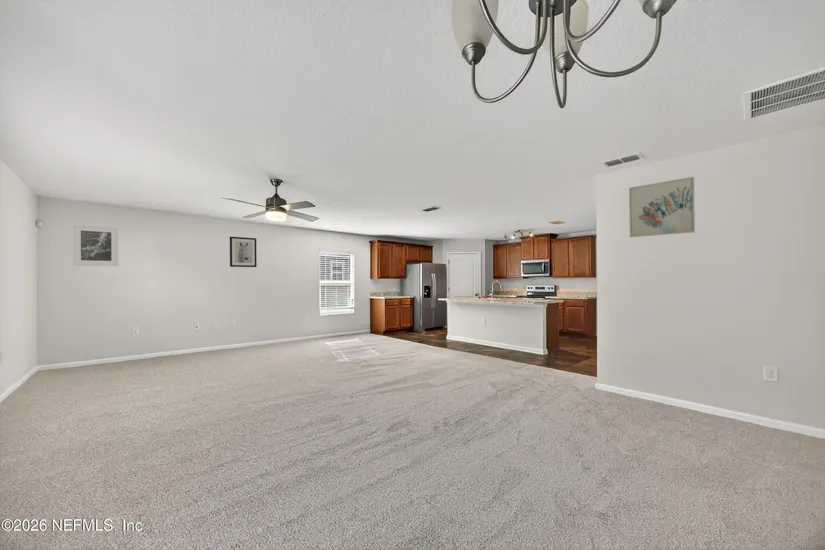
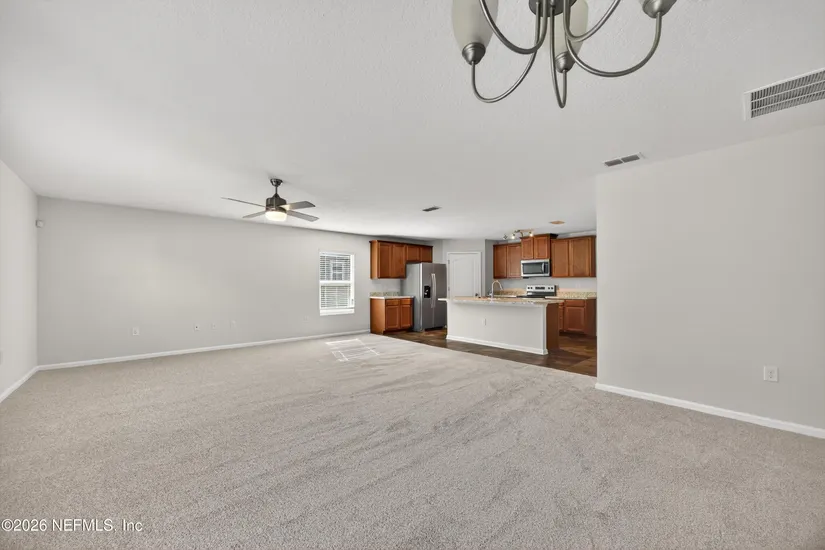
- wall art [229,236,258,268]
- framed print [72,224,119,267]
- wall art [628,176,696,238]
